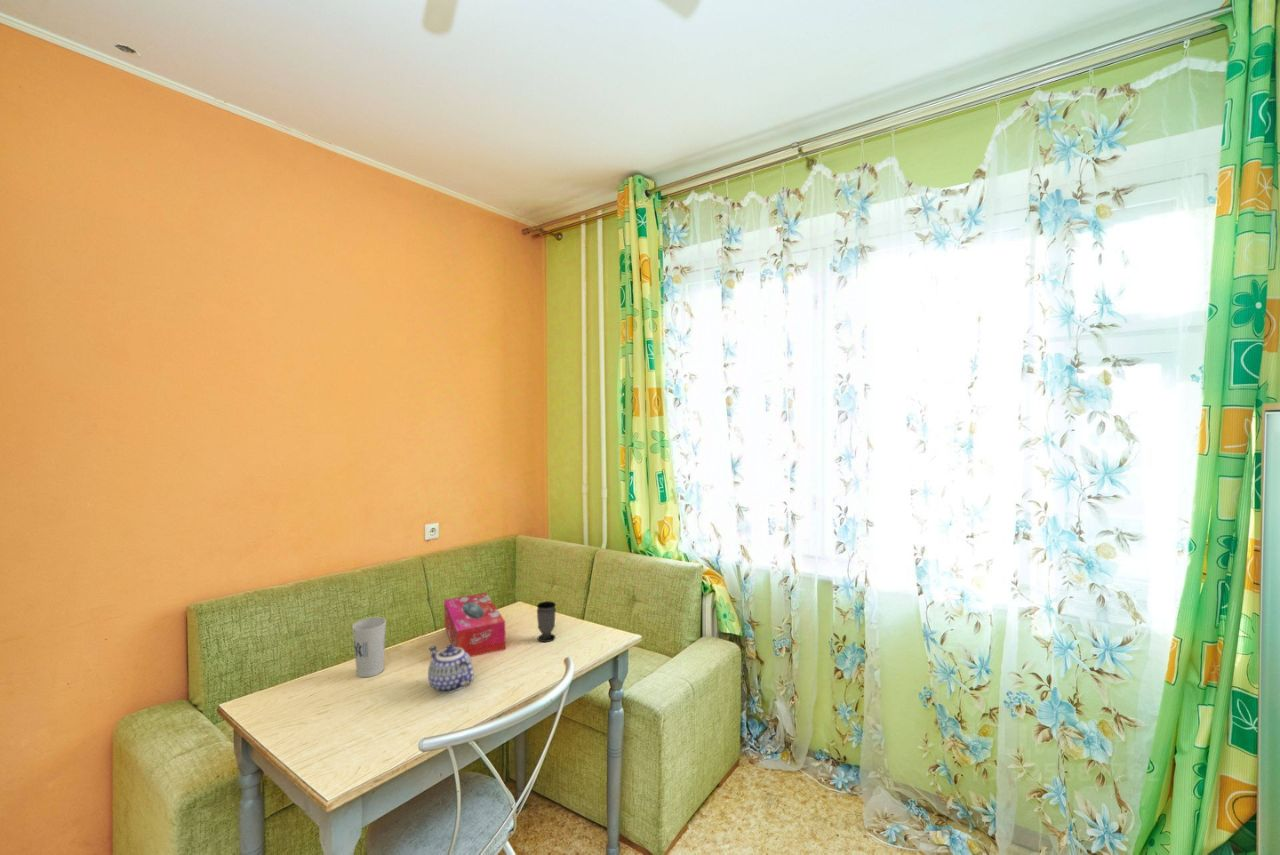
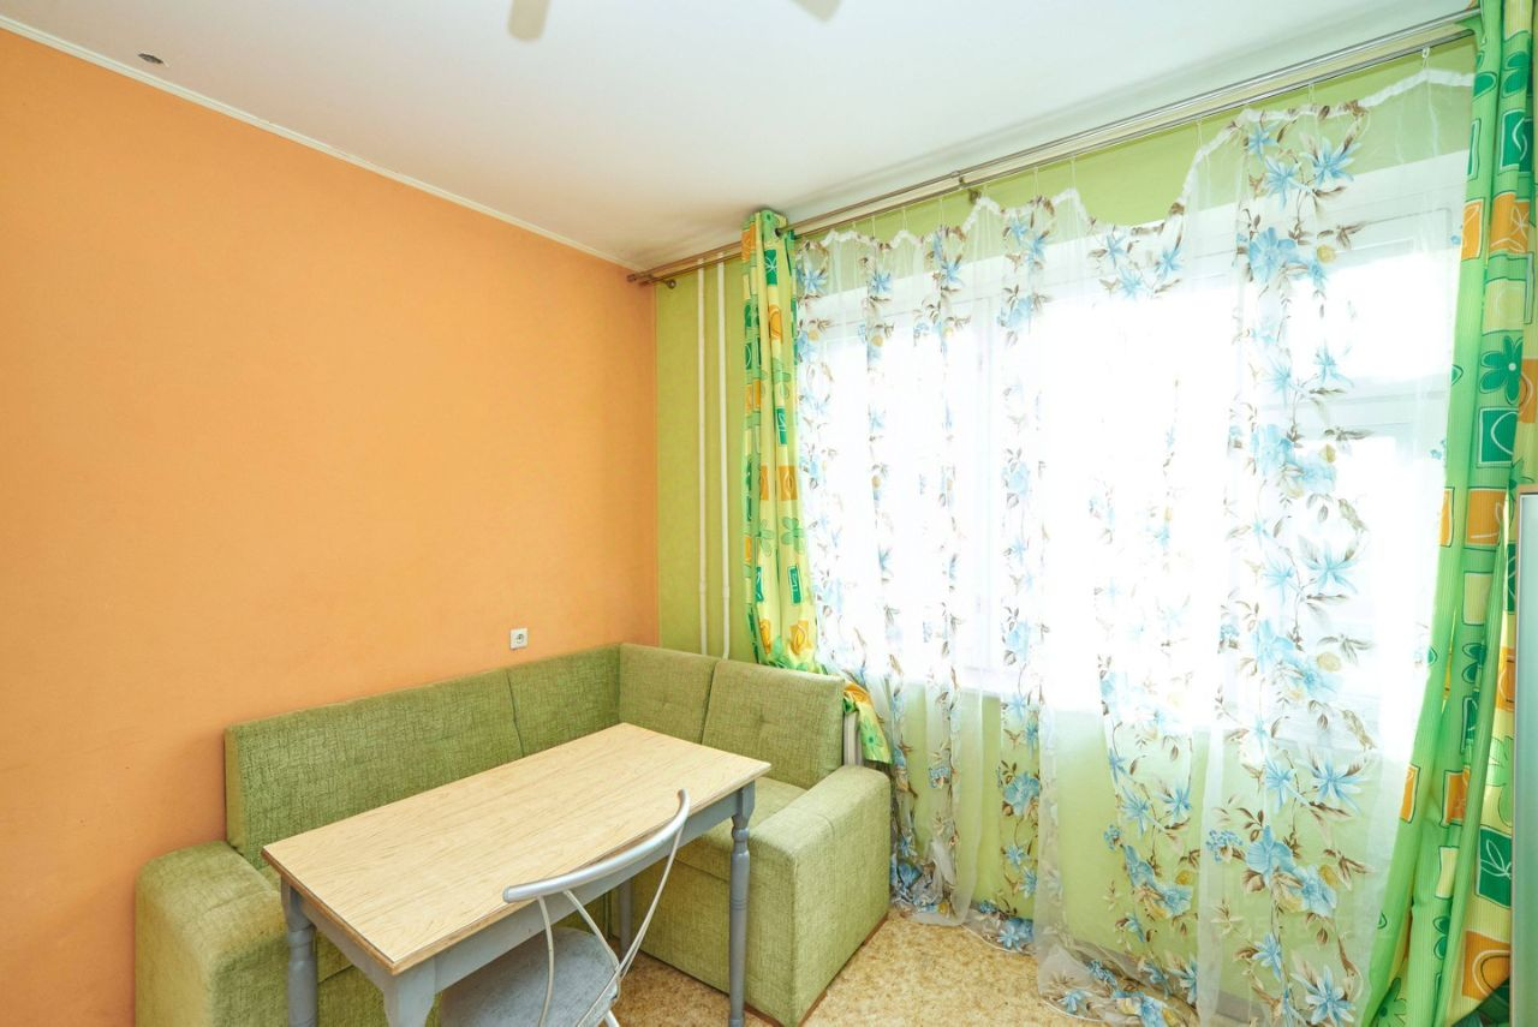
- cup [351,616,387,678]
- teapot [427,644,475,694]
- tissue box [443,592,506,658]
- cup [536,600,557,643]
